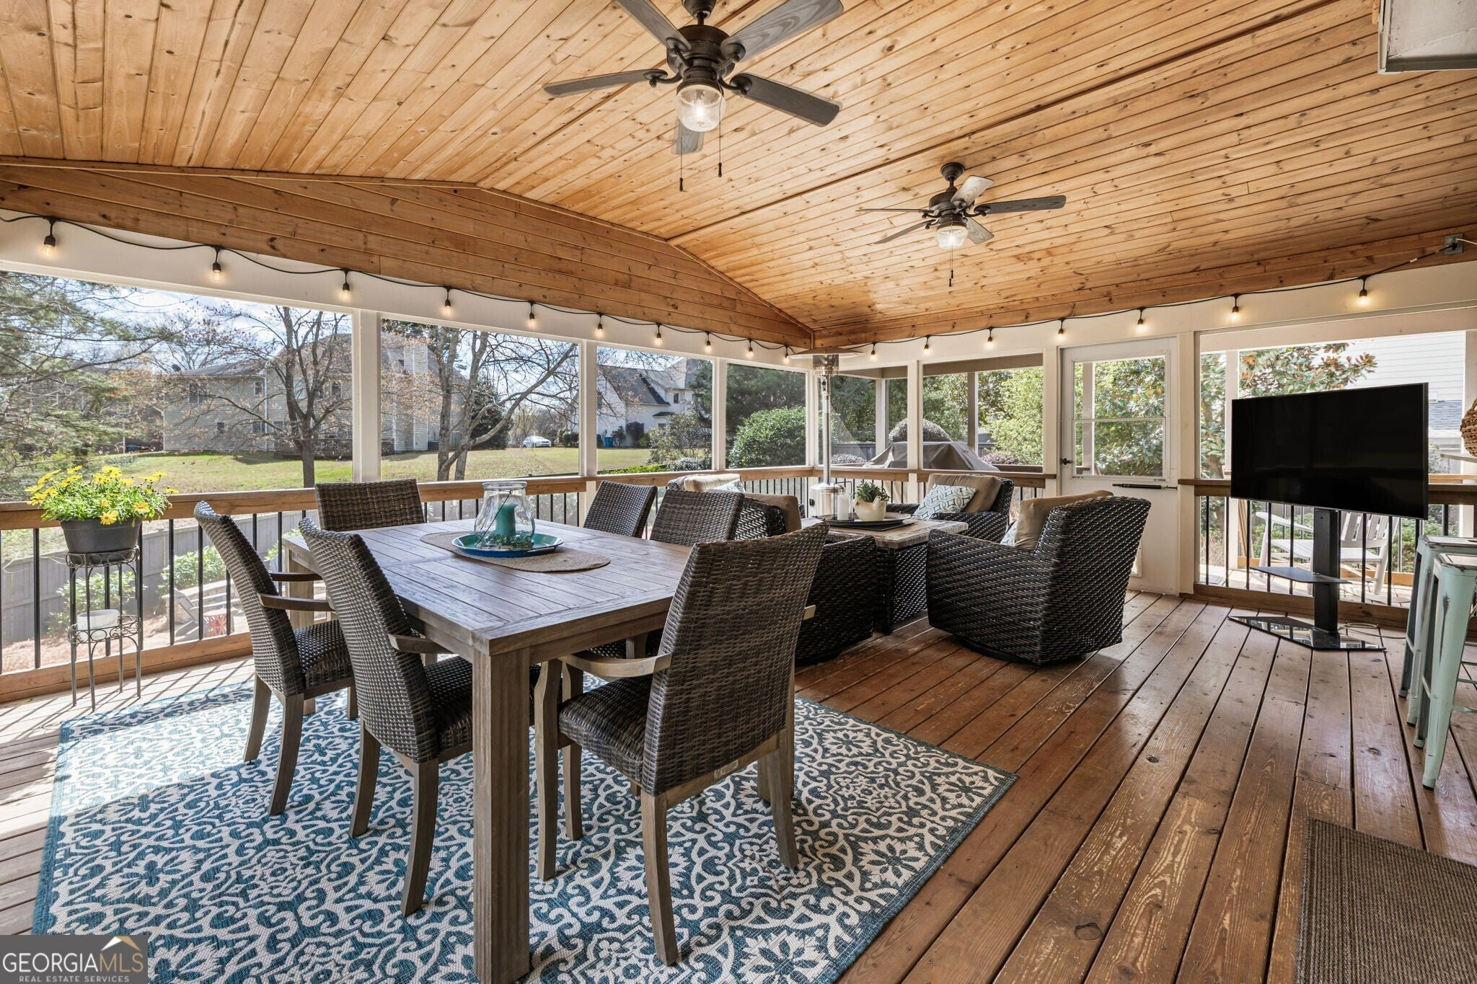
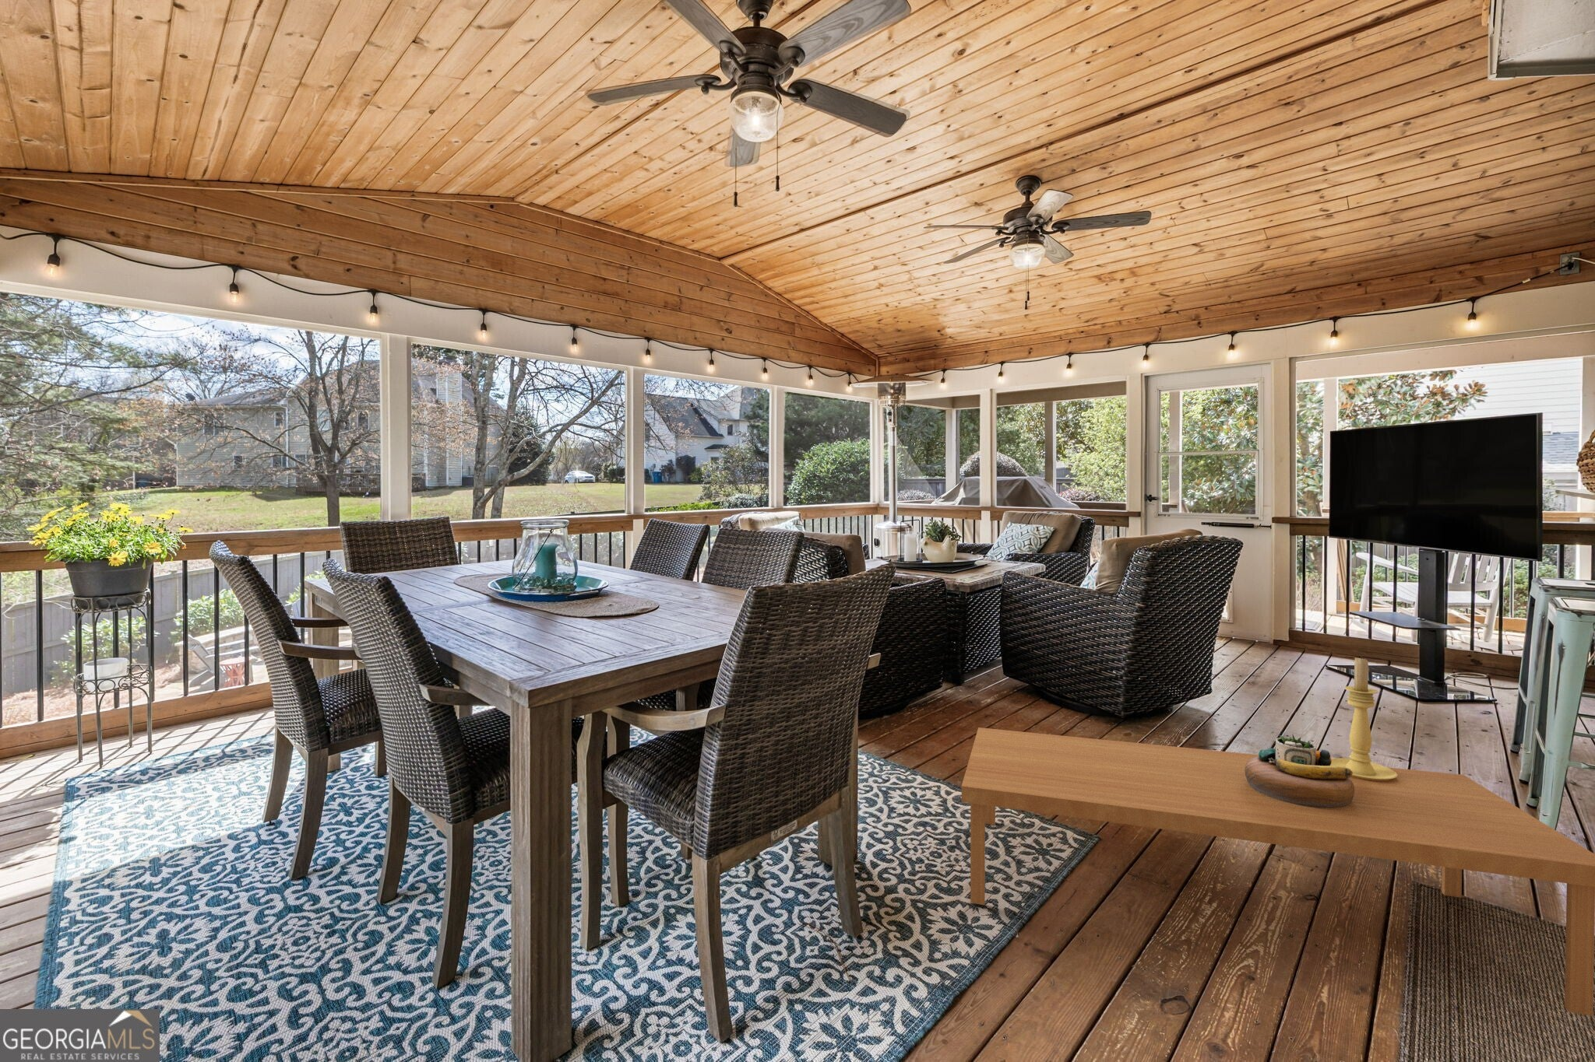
+ candle holder [1331,655,1397,781]
+ coffee table [961,727,1595,1017]
+ decorative bowl [1244,734,1354,807]
